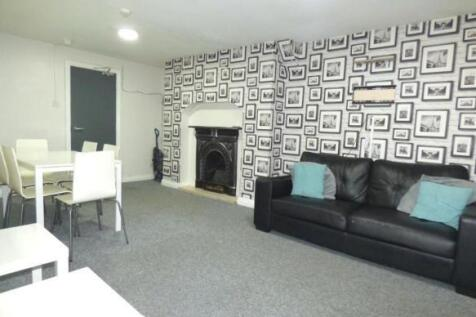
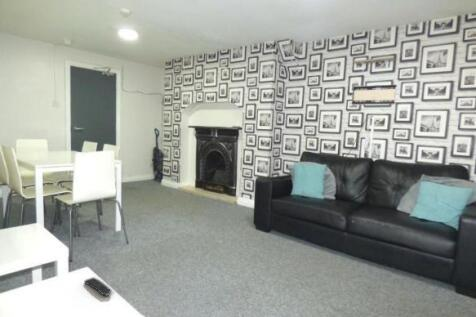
+ remote control [83,276,112,297]
